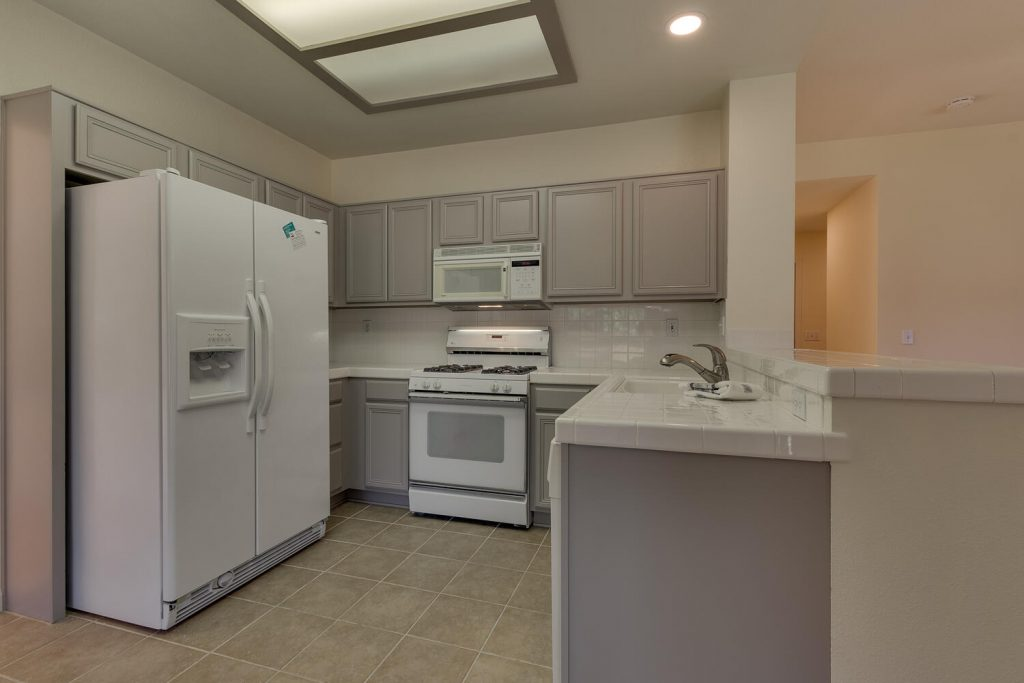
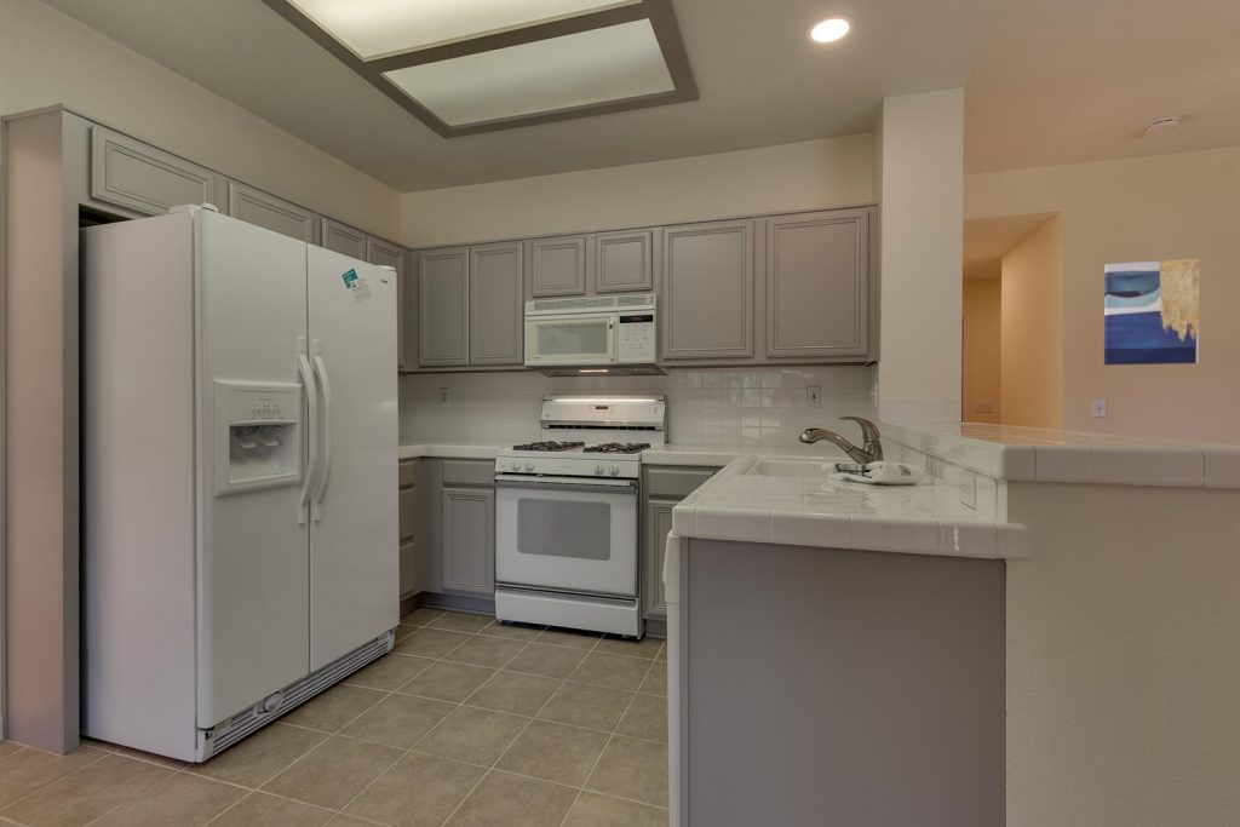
+ wall art [1103,258,1200,366]
